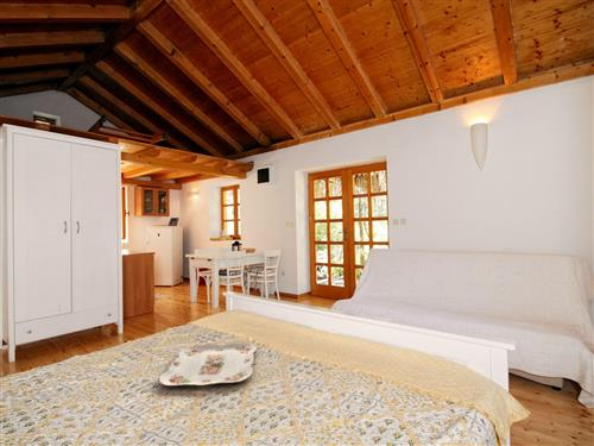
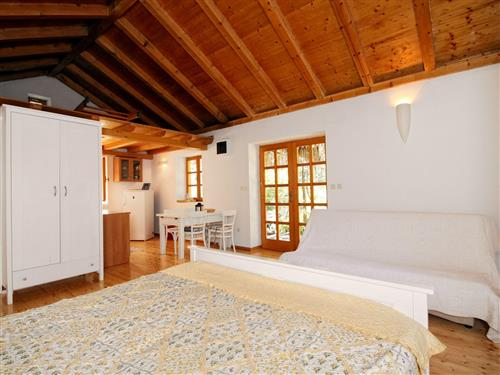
- serving tray [158,341,258,387]
